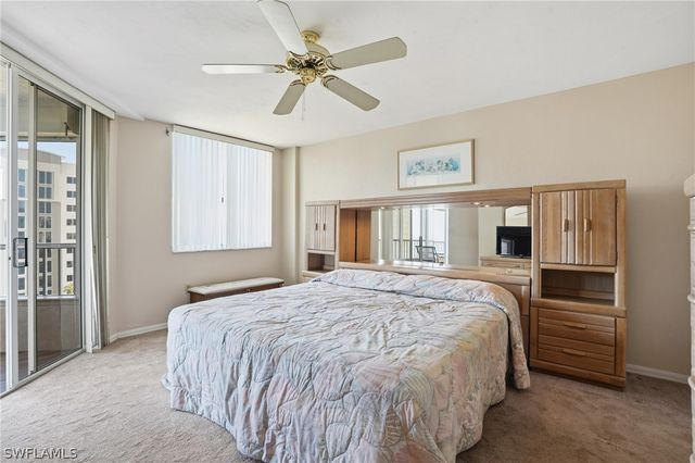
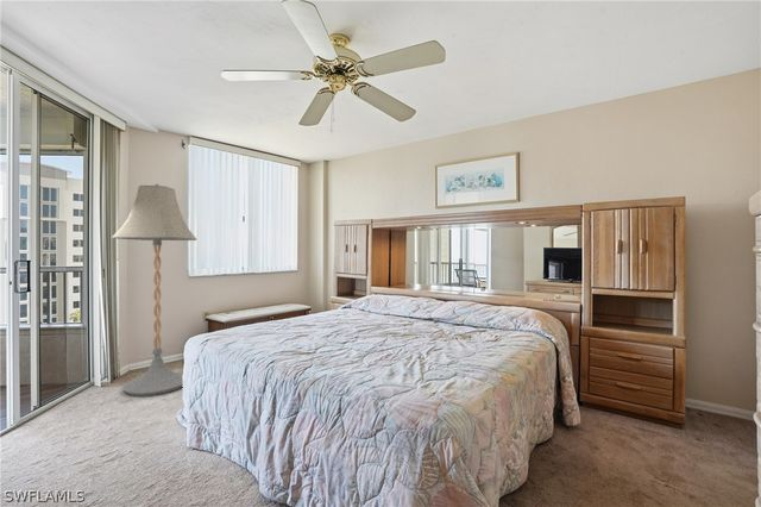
+ floor lamp [111,183,197,398]
